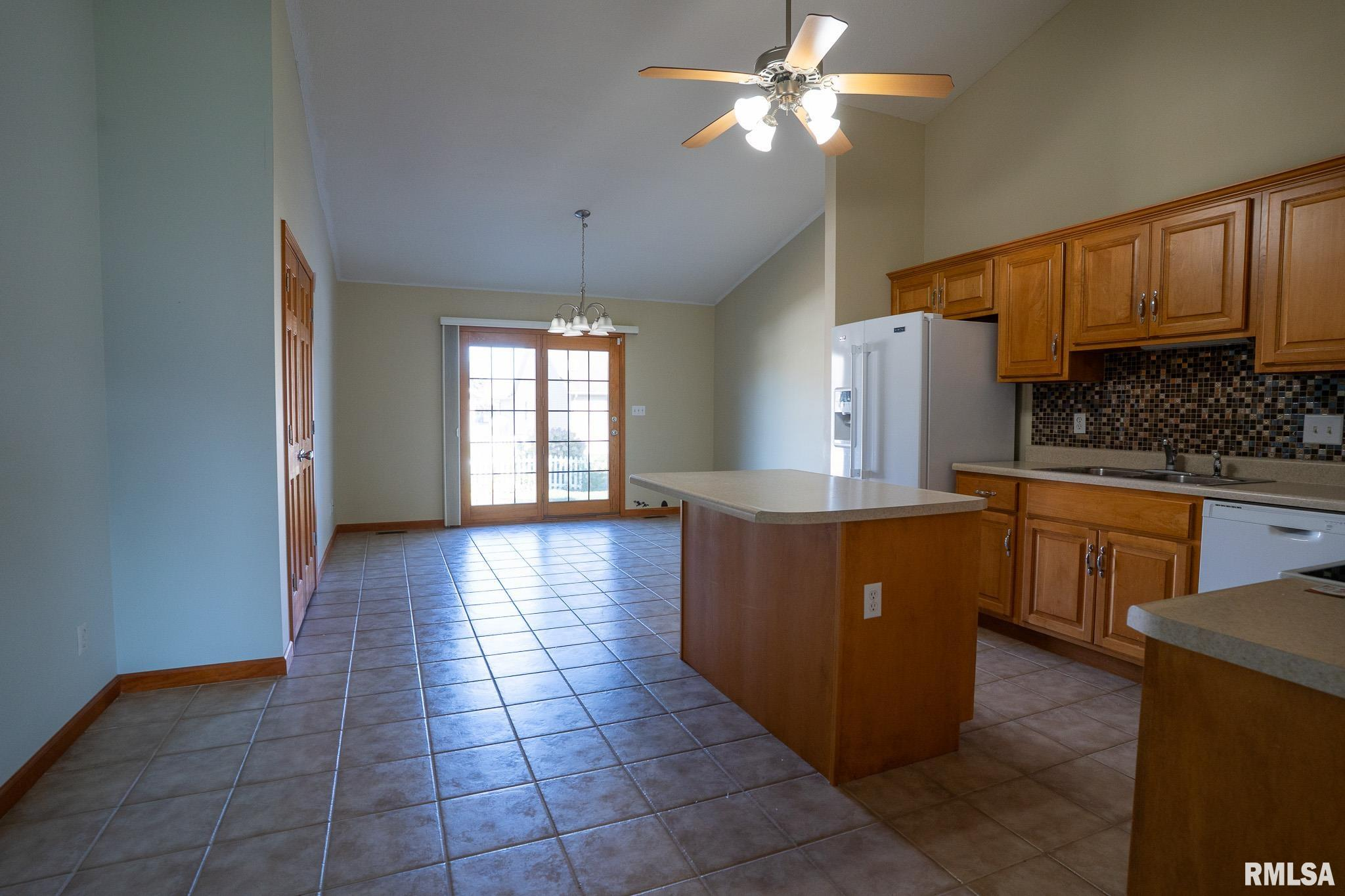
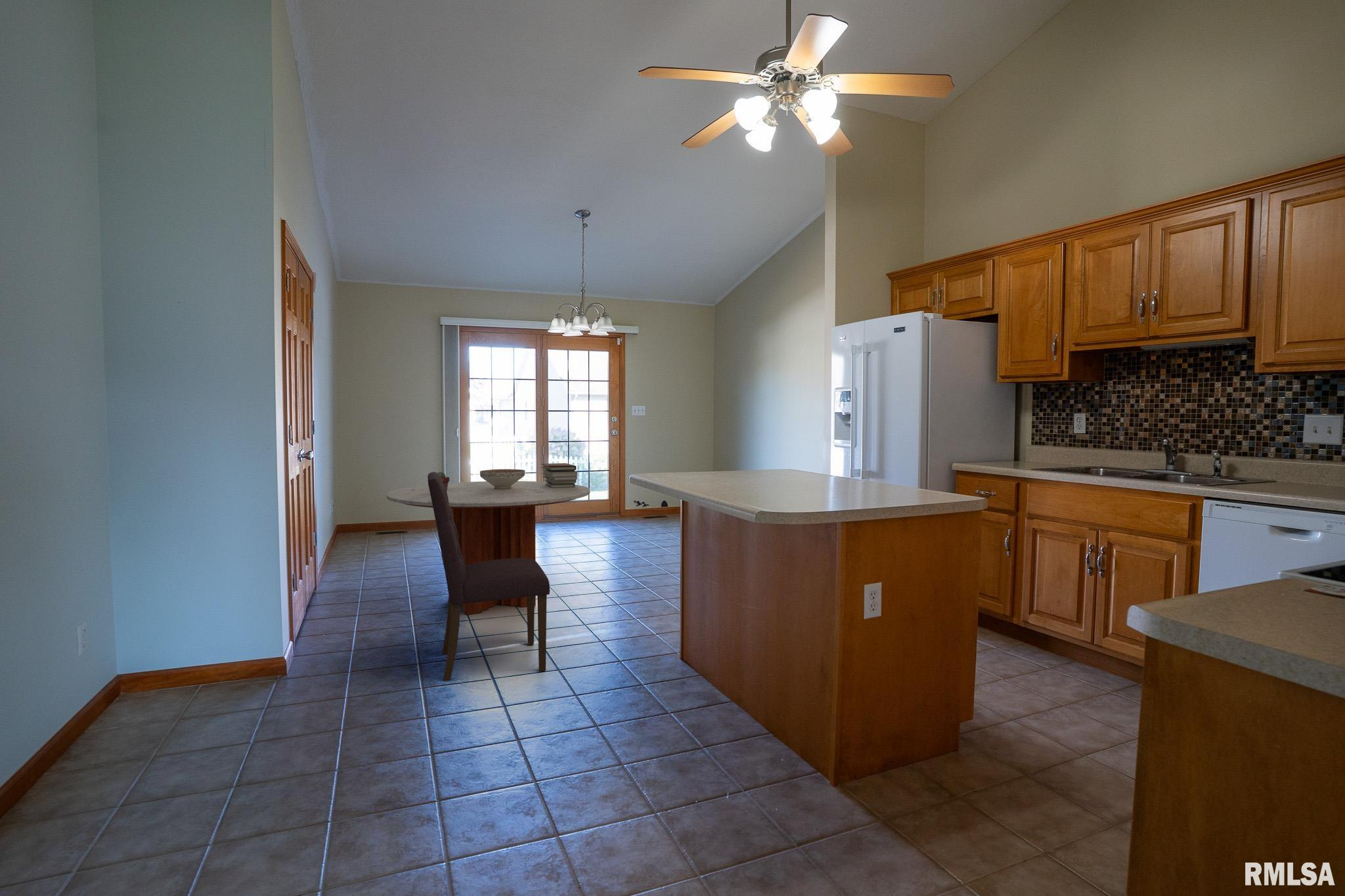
+ potted succulent [437,471,450,491]
+ decorative bowl [479,469,525,489]
+ book stack [541,463,578,488]
+ coffee table [386,480,590,615]
+ dining chair [427,471,550,682]
